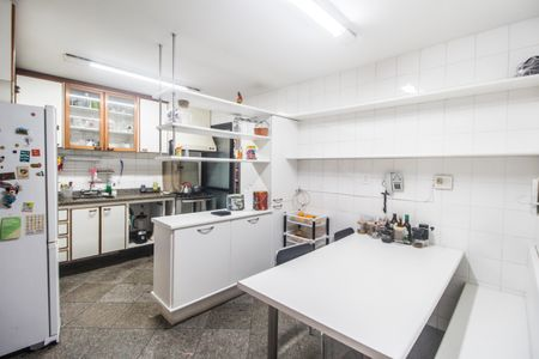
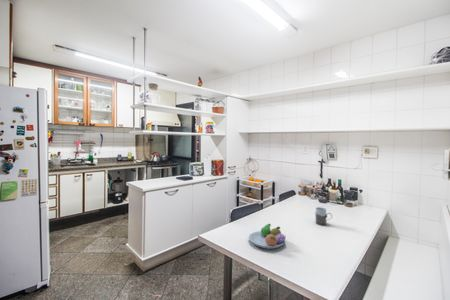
+ fruit bowl [248,223,286,250]
+ mug [314,206,333,226]
